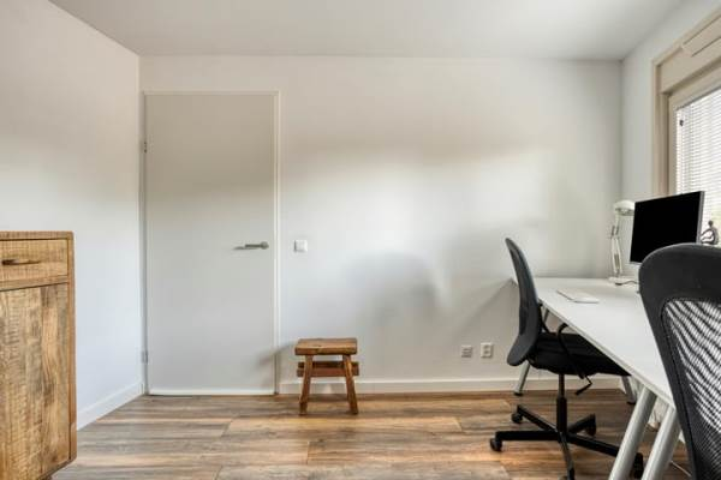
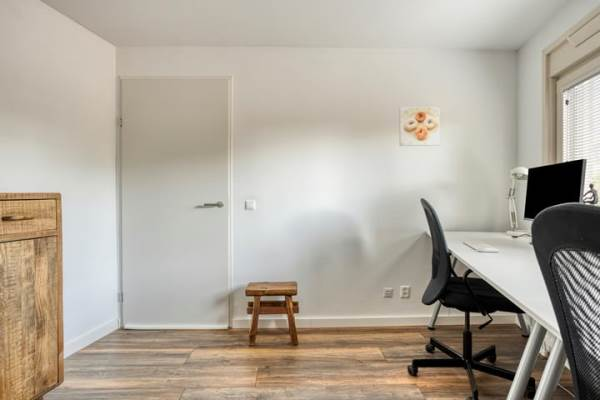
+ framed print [398,106,441,147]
